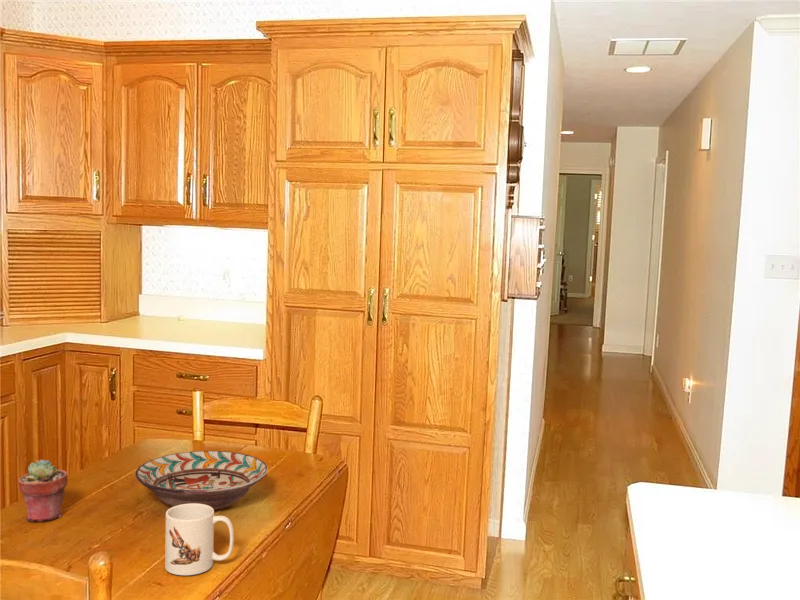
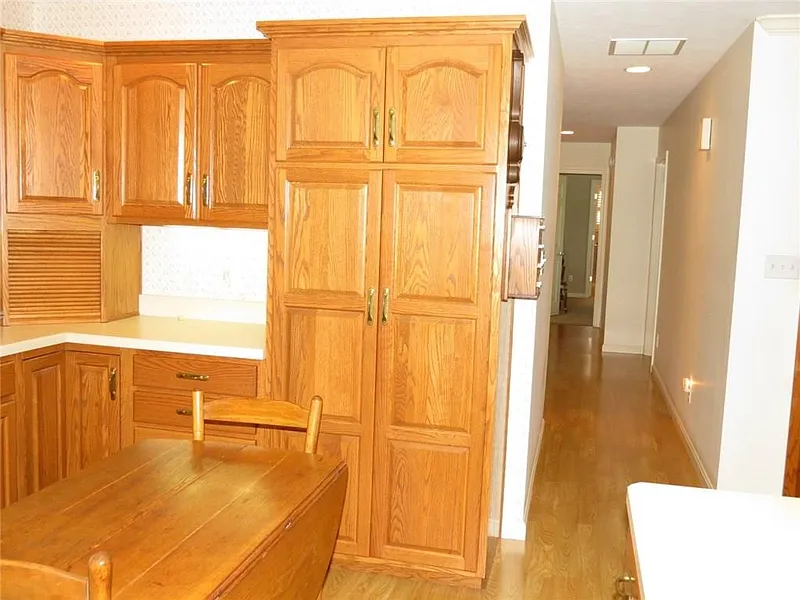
- mug [164,503,235,576]
- decorative bowl [135,450,269,511]
- potted succulent [17,458,69,523]
